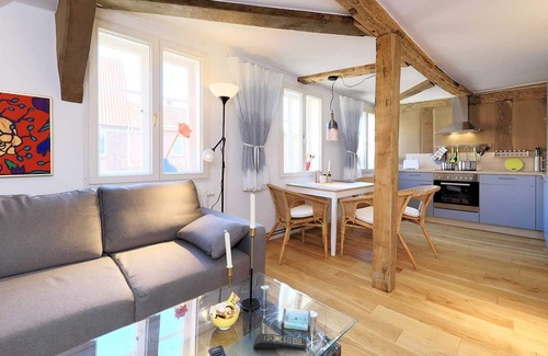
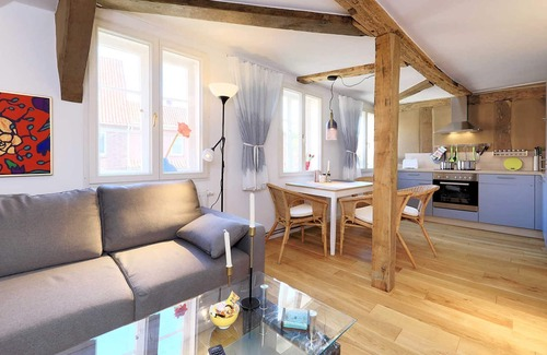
- remote control [252,333,308,352]
